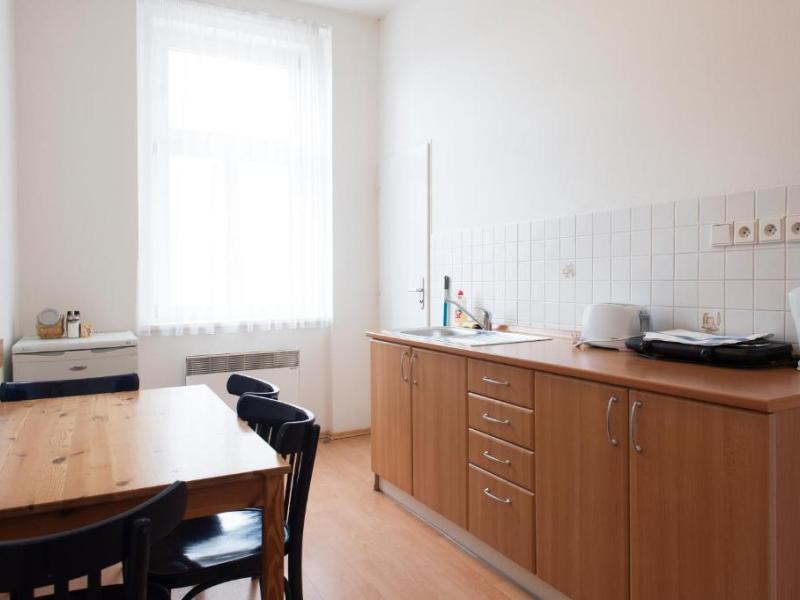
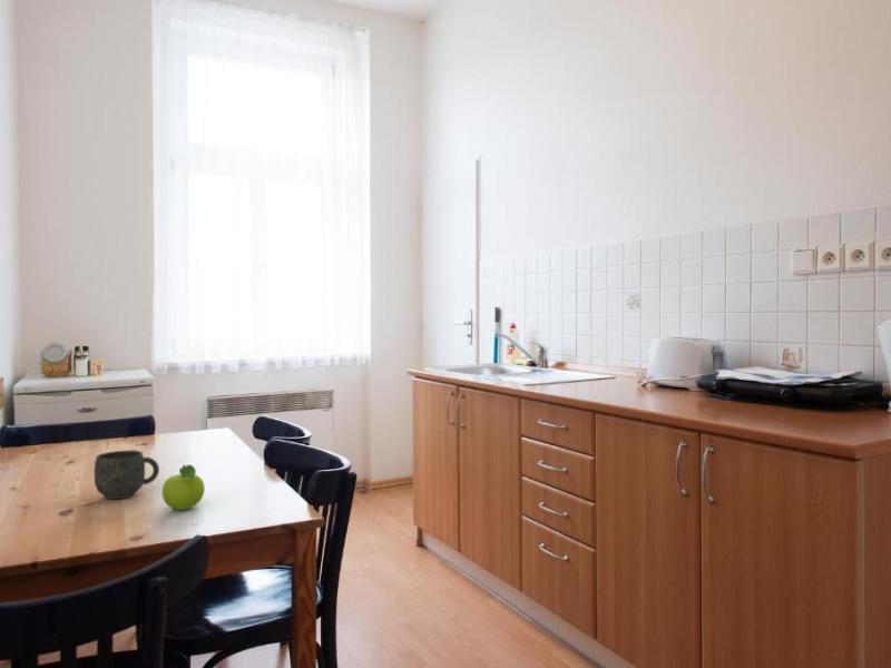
+ mug [94,450,160,500]
+ fruit [161,463,206,511]
